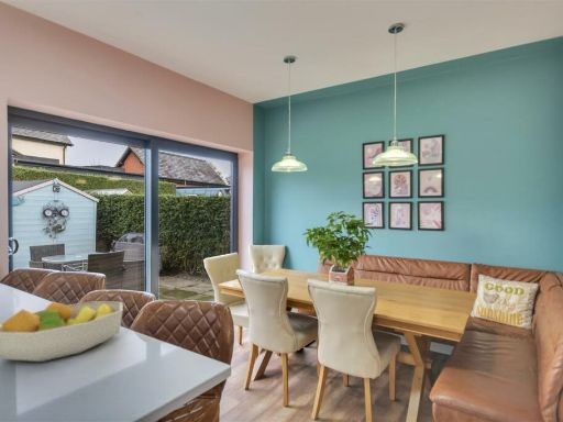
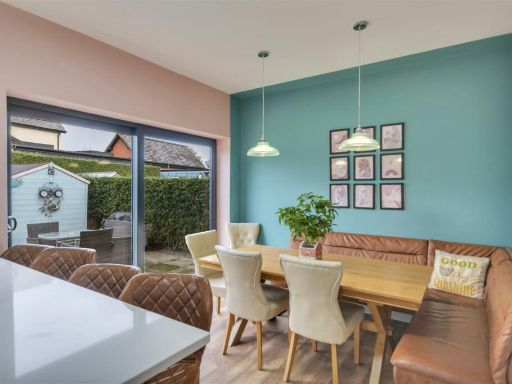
- fruit bowl [0,300,124,363]
